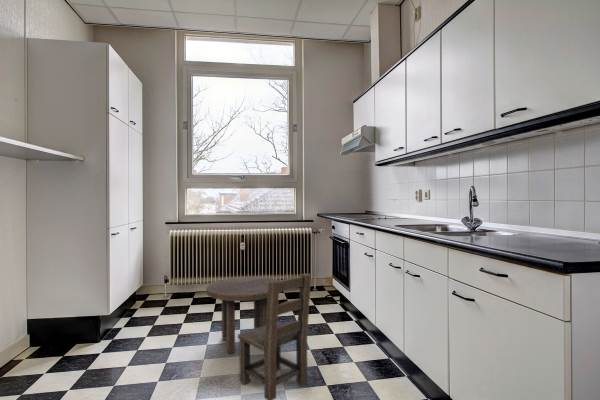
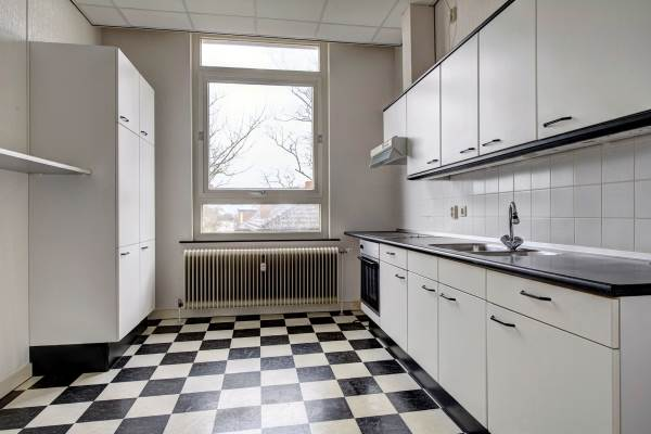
- dining table [205,273,312,400]
